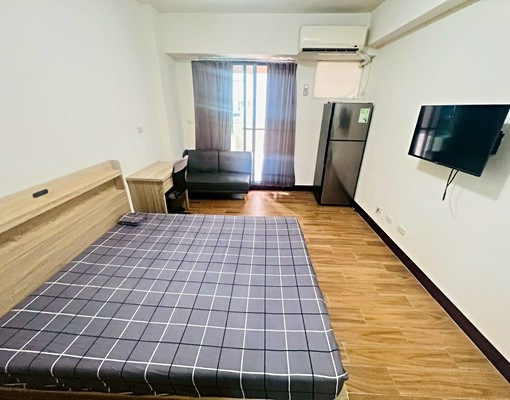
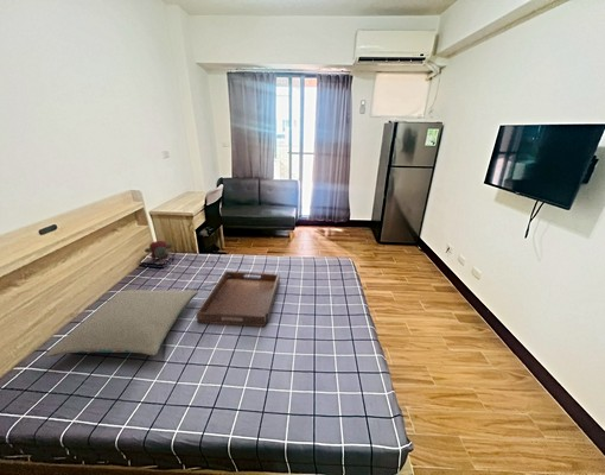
+ serving tray [195,271,281,328]
+ stuffed bear [144,240,173,261]
+ pillow [45,289,199,357]
